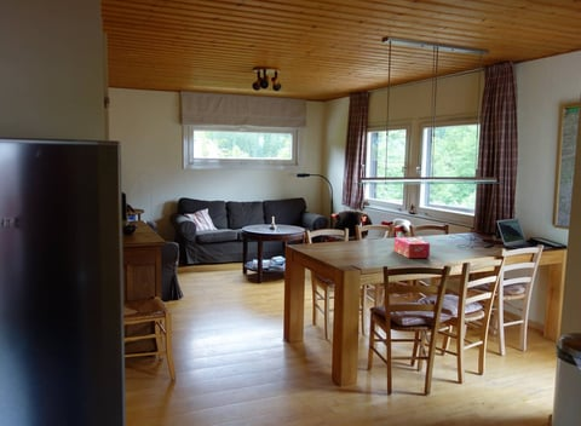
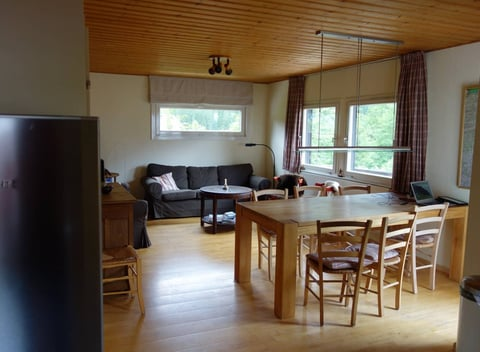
- tissue box [393,236,431,259]
